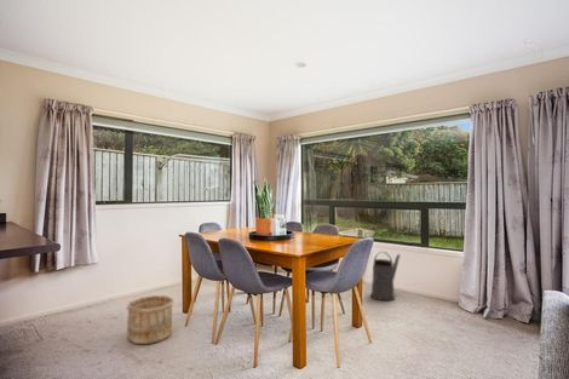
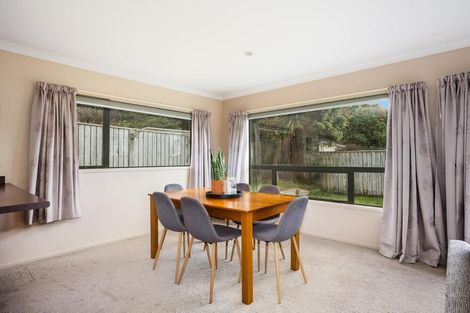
- wooden bucket [125,294,174,345]
- watering can [369,251,401,302]
